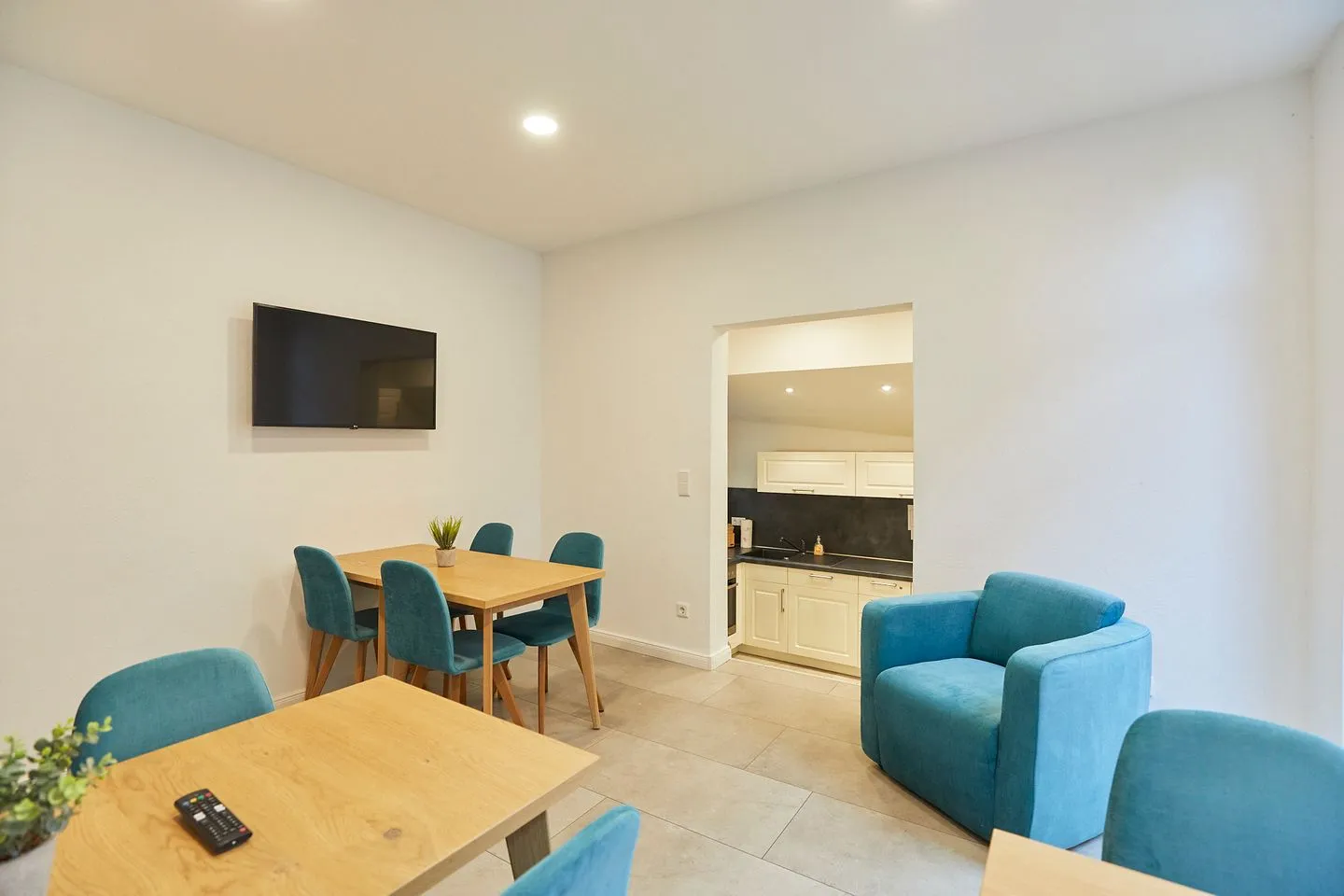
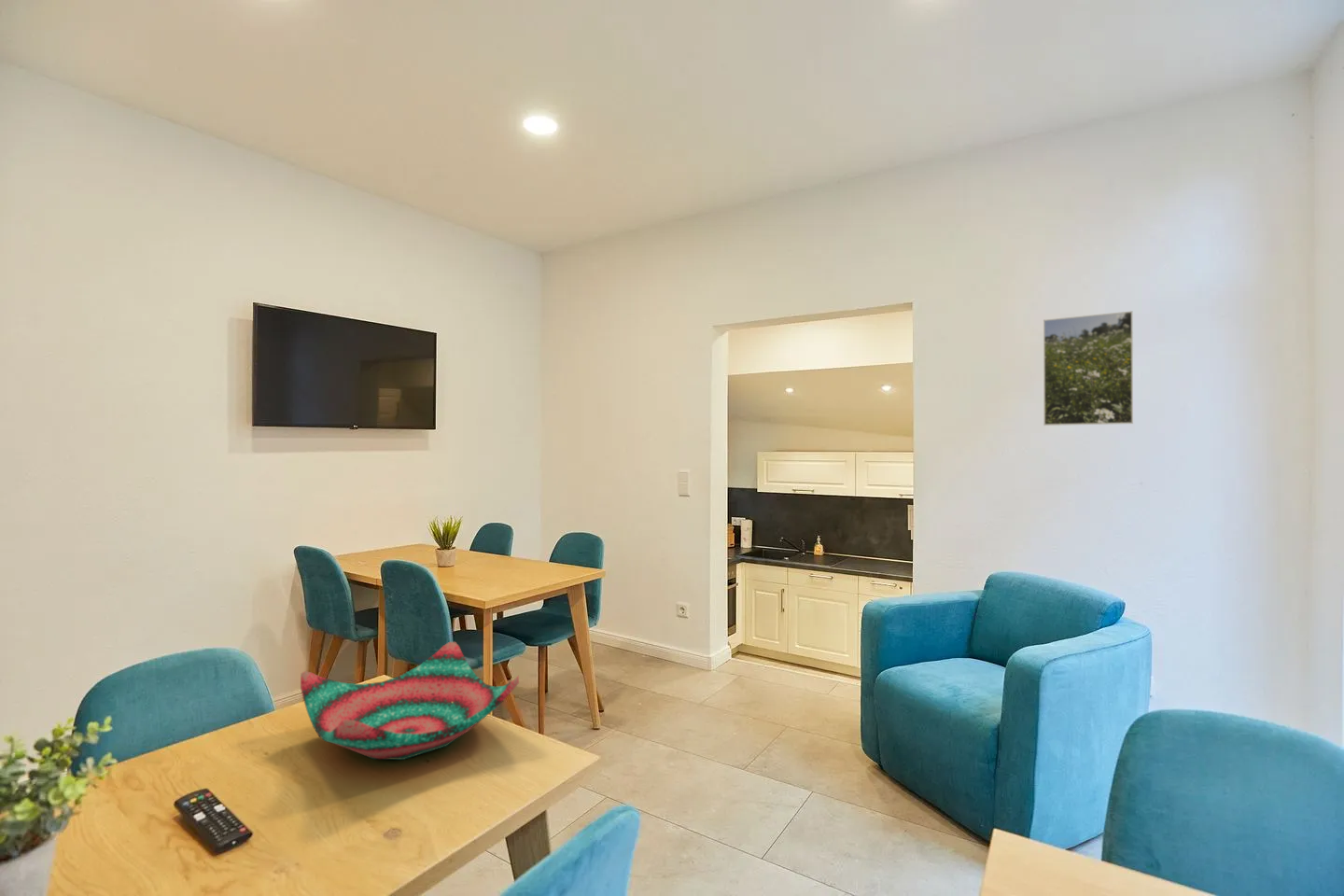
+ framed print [1043,310,1134,427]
+ decorative bowl [300,641,520,761]
